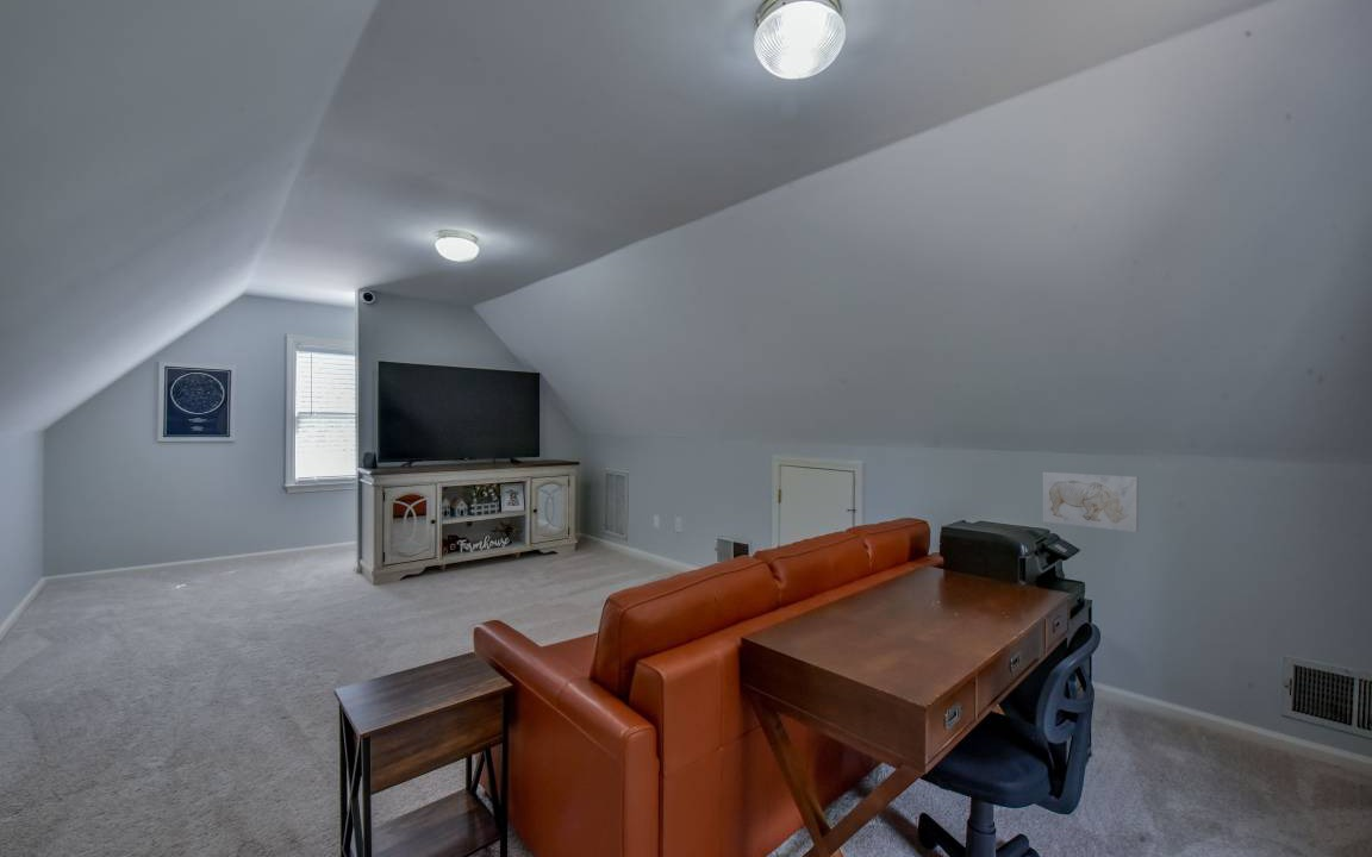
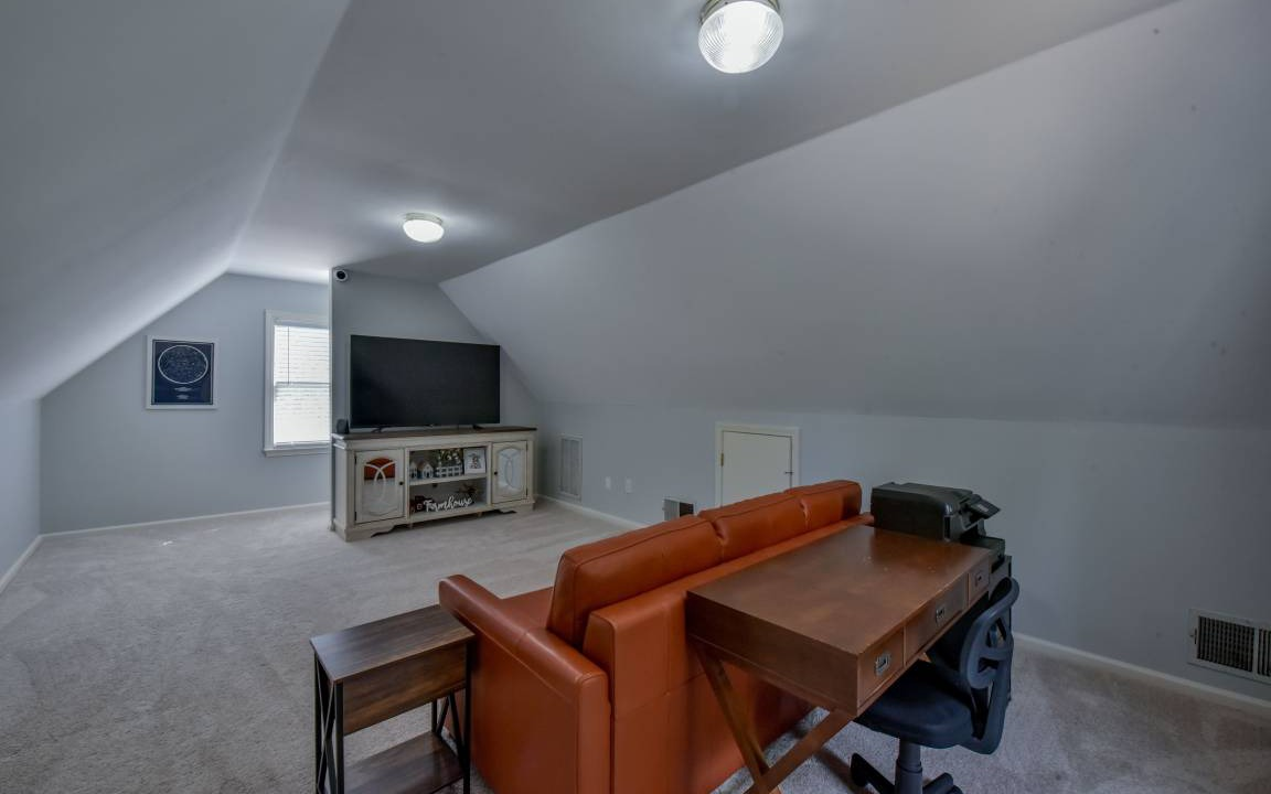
- wall art [1042,471,1140,533]
